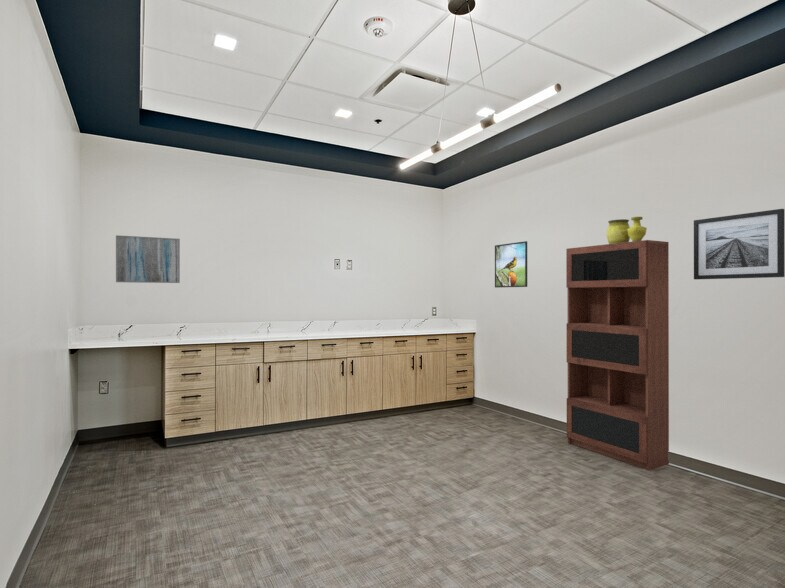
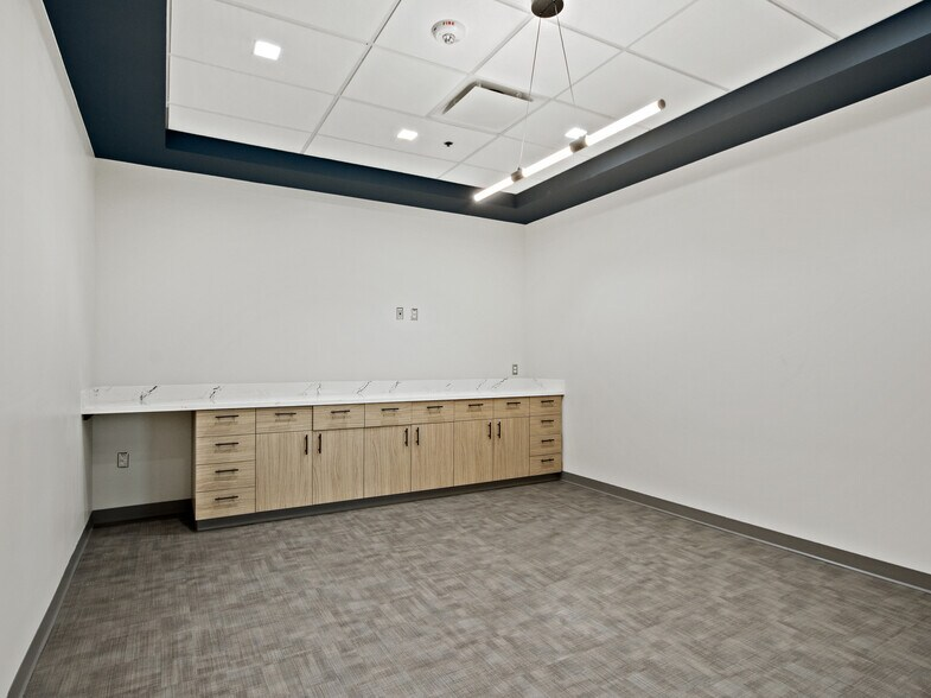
- wall art [115,234,181,284]
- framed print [494,240,528,289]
- decorative vase [605,216,648,244]
- wall art [693,208,785,280]
- bookcase [565,239,670,471]
